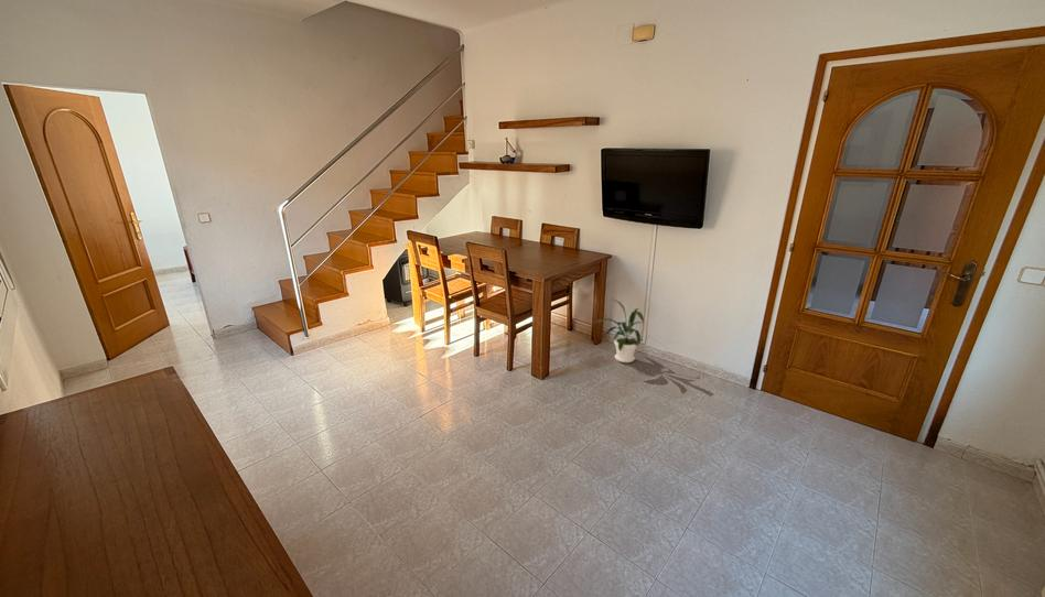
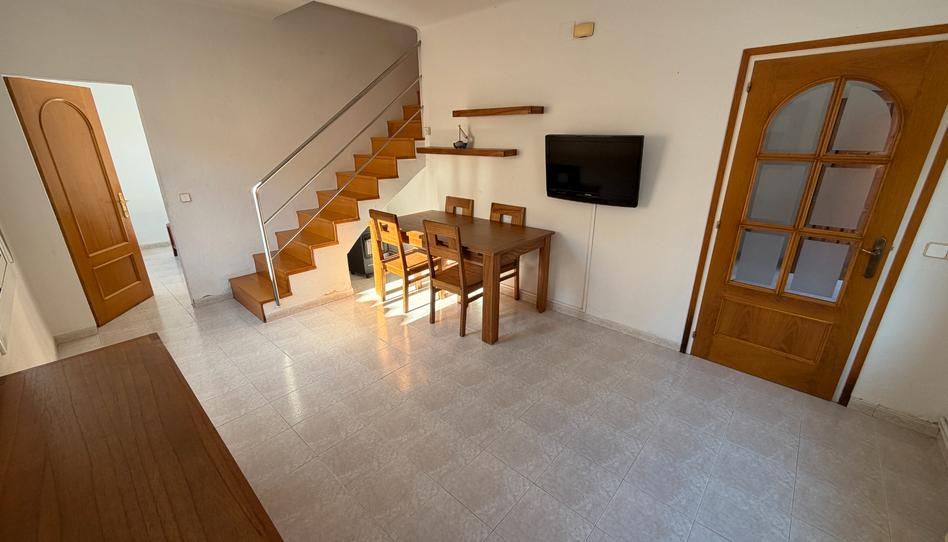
- house plant [594,297,645,363]
